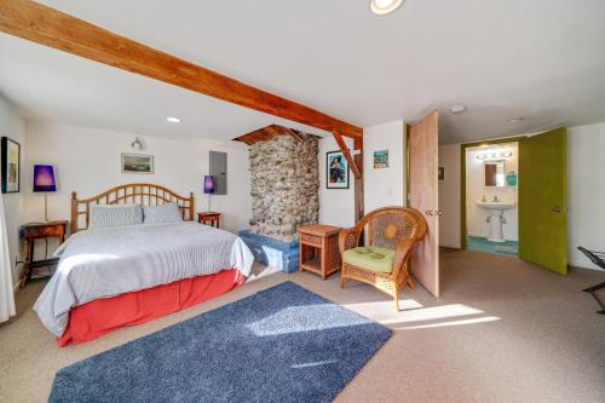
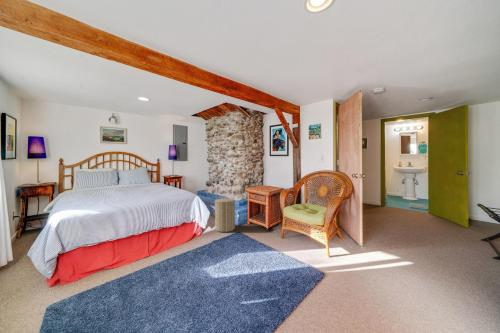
+ laundry hamper [214,194,236,233]
